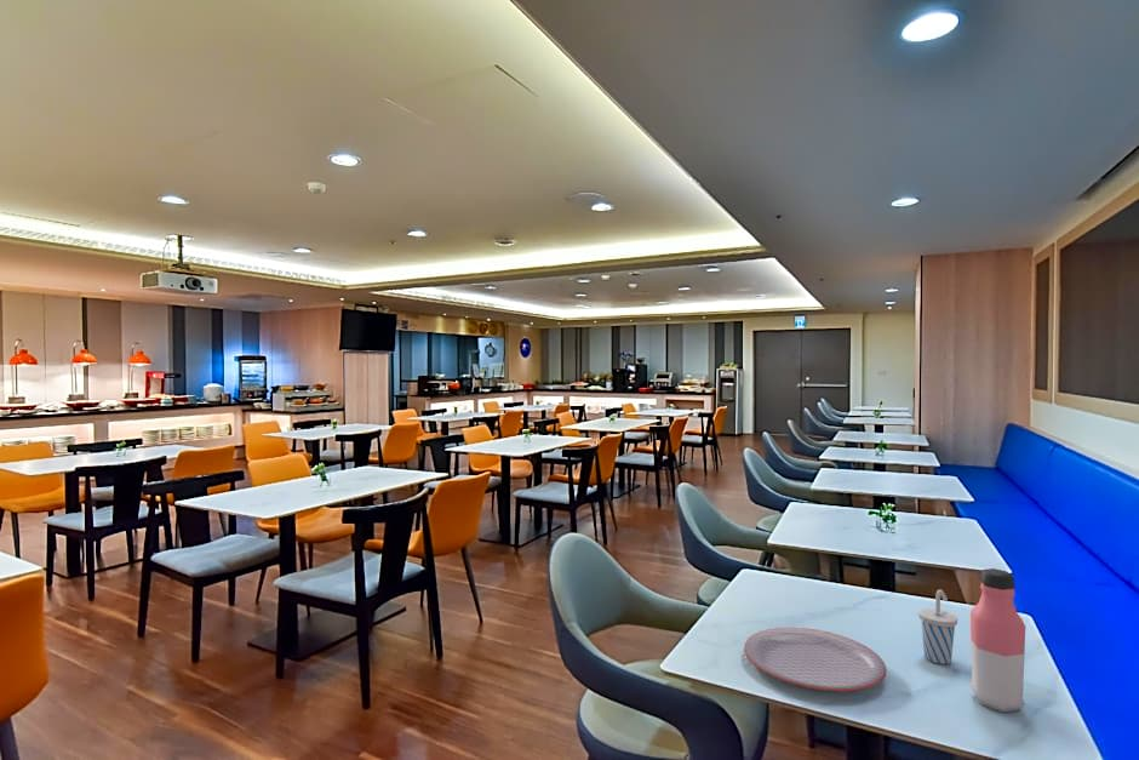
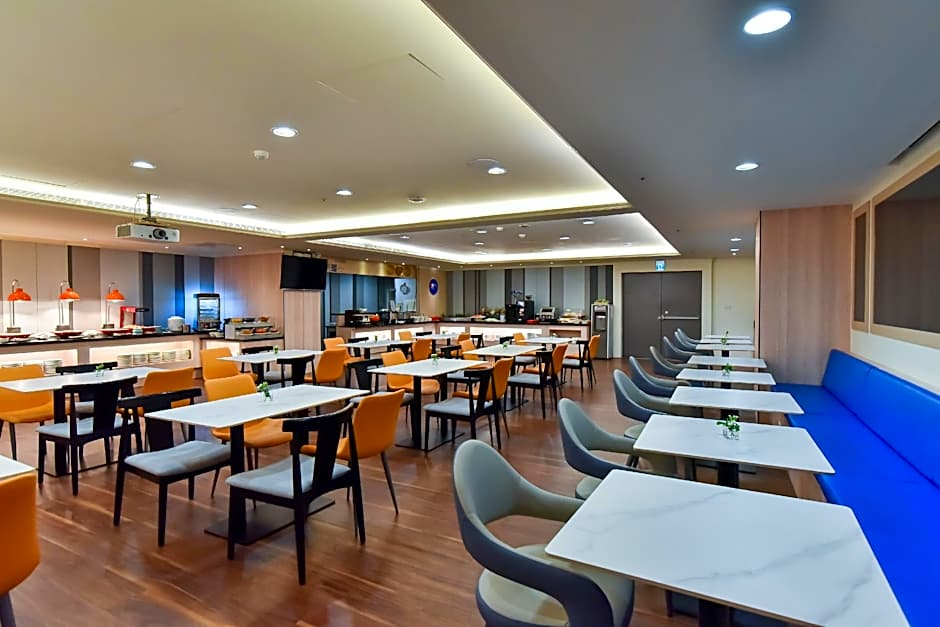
- plate [743,627,887,692]
- water bottle [969,567,1026,714]
- cup [917,588,958,665]
